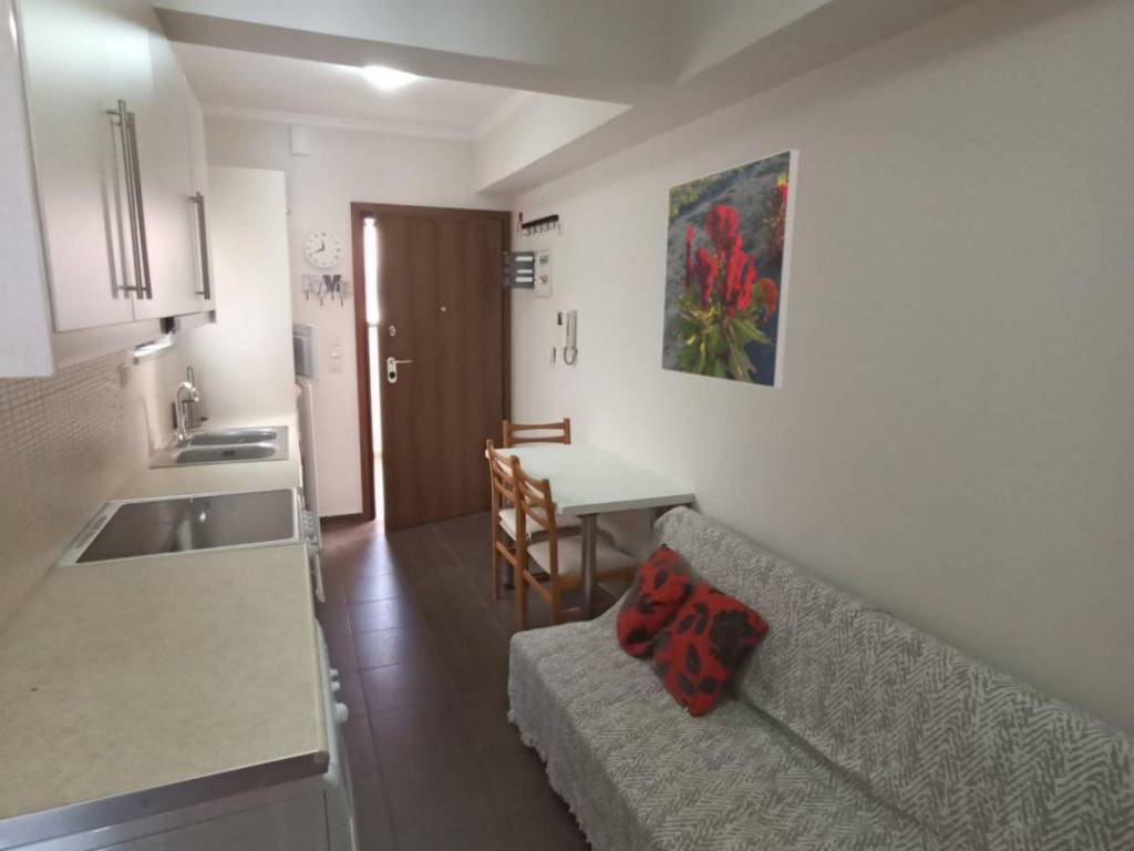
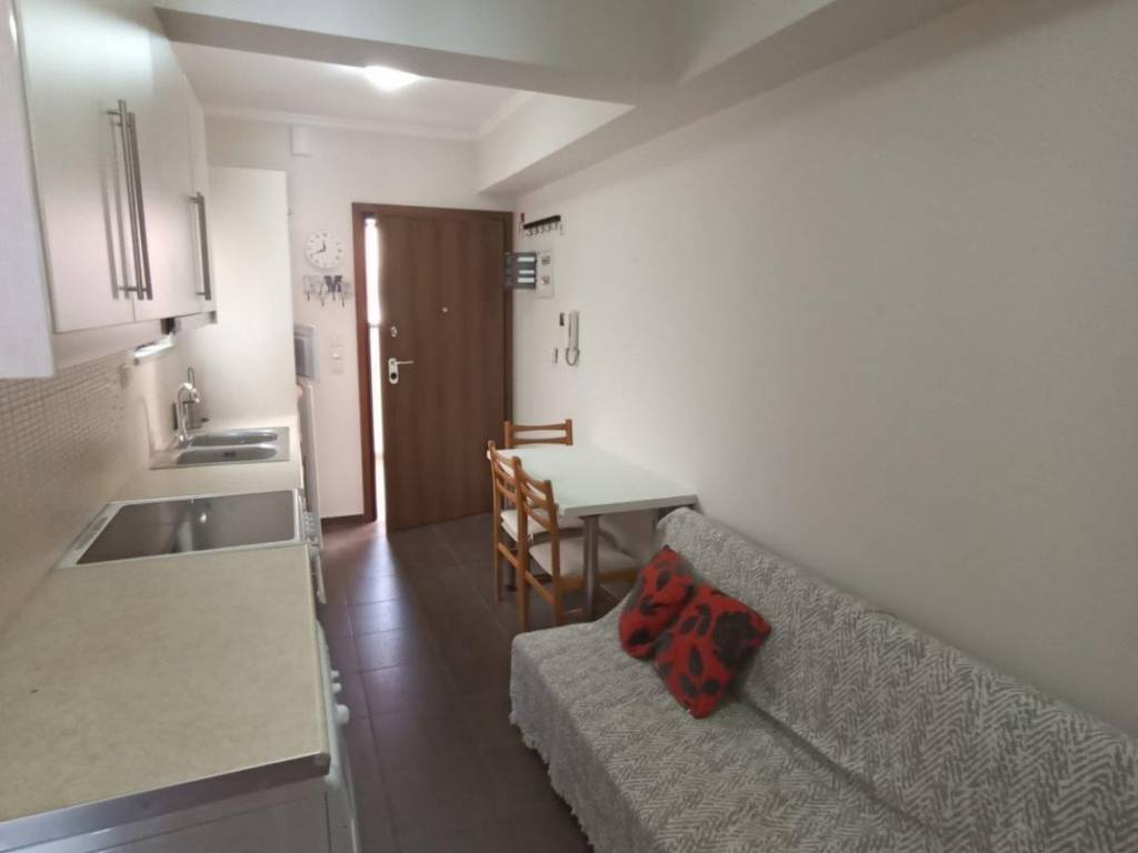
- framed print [660,147,801,390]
